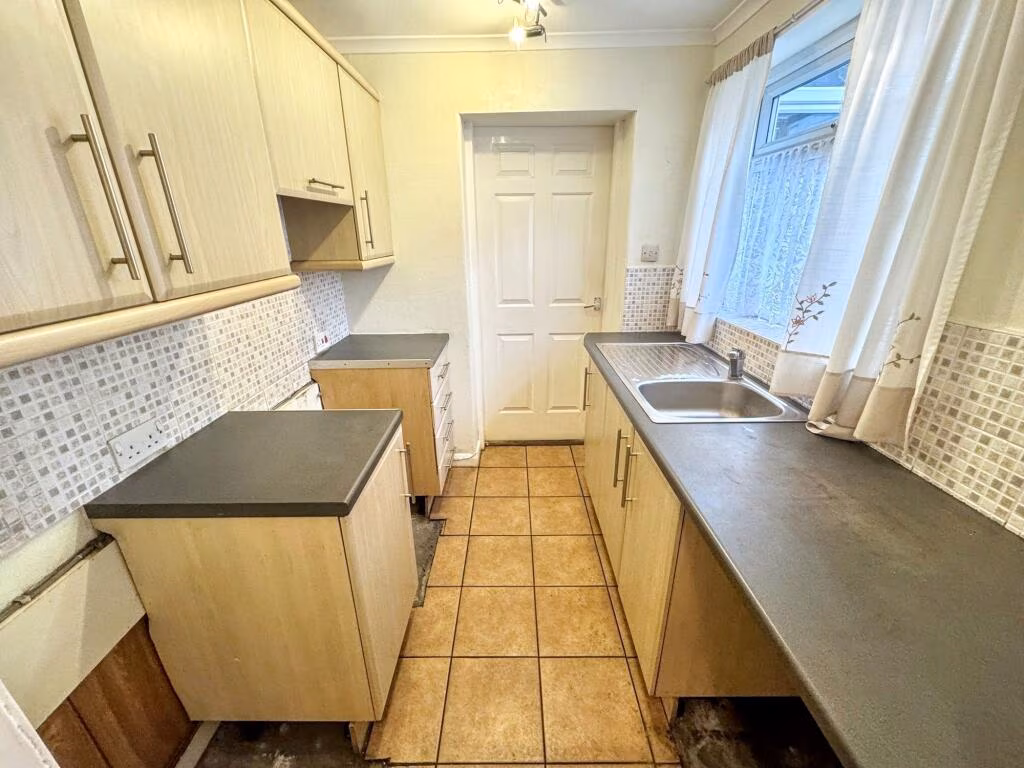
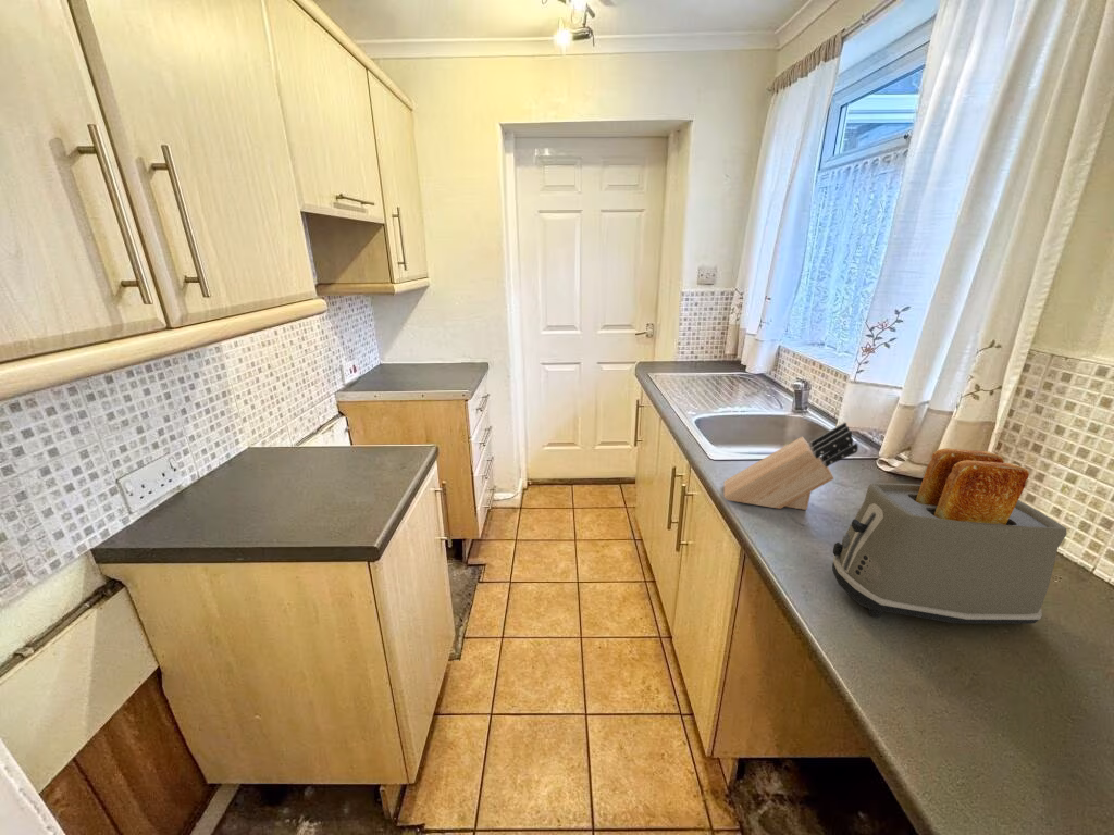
+ knife block [723,421,859,511]
+ toaster [831,448,1067,625]
